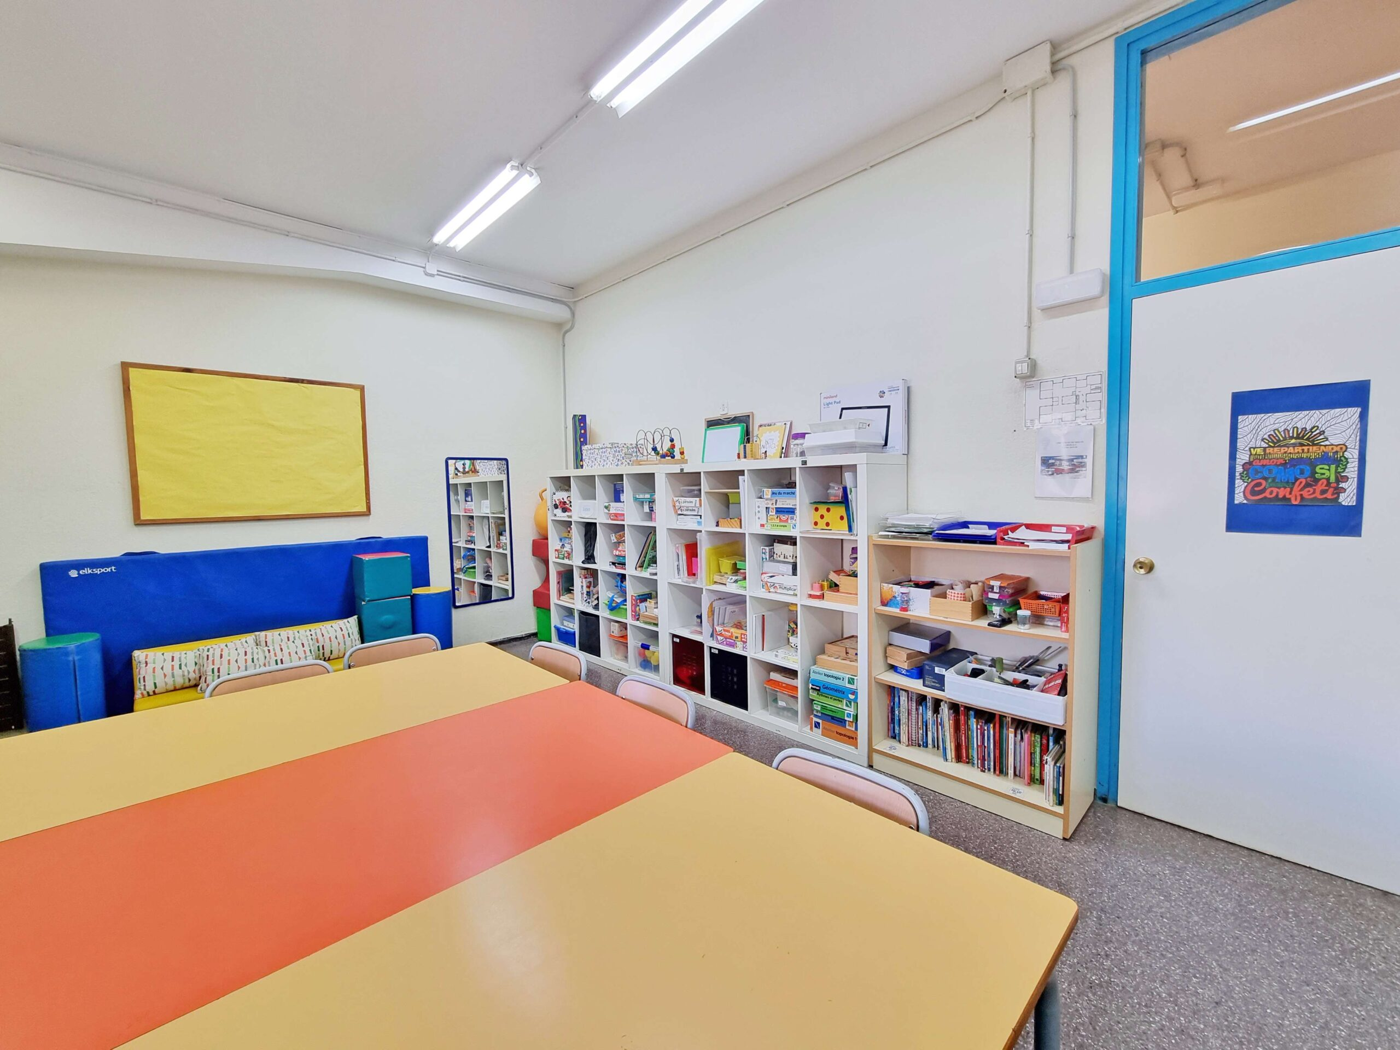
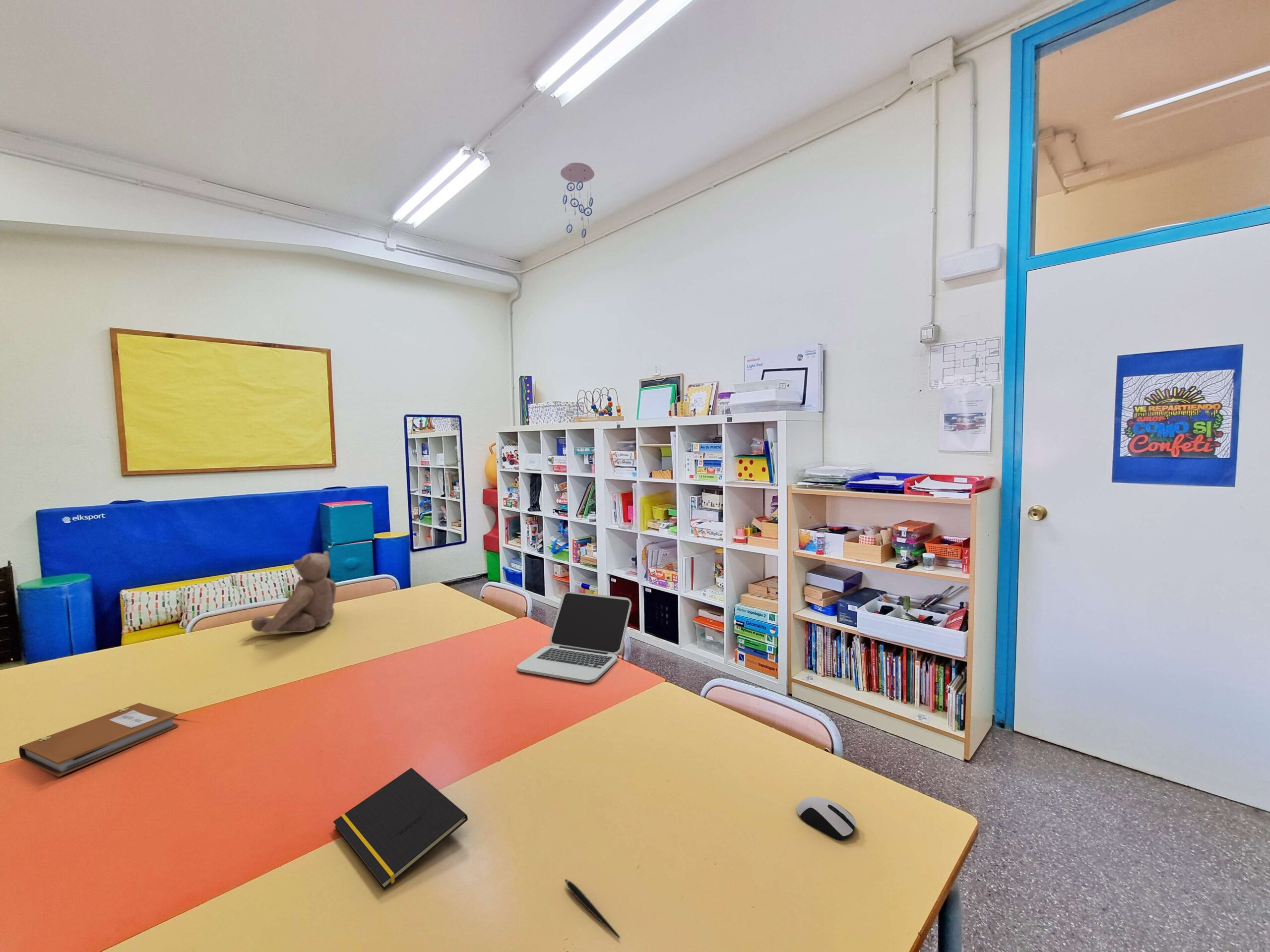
+ computer mouse [796,796,856,840]
+ pen [565,879,621,939]
+ notebook [18,703,179,777]
+ notepad [333,768,468,890]
+ laptop [516,592,632,683]
+ ceiling mobile [560,162,595,246]
+ teddy bear [251,551,337,634]
